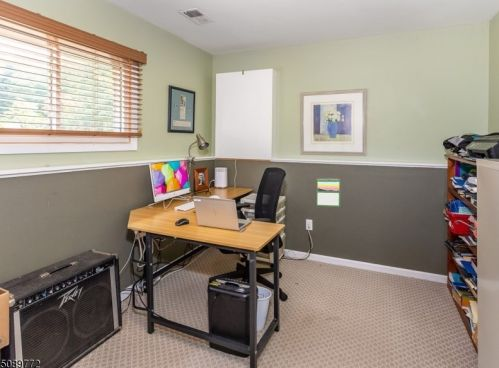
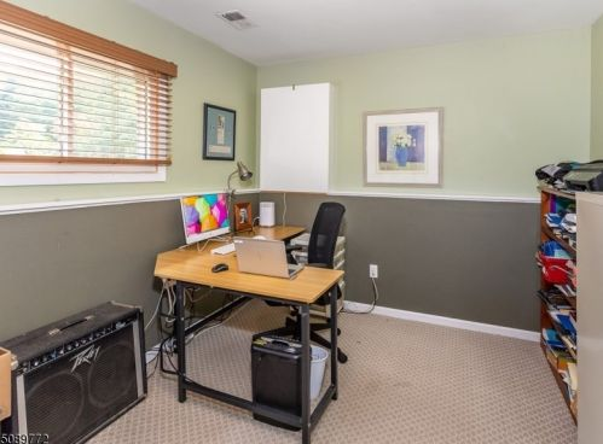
- calendar [316,178,341,208]
